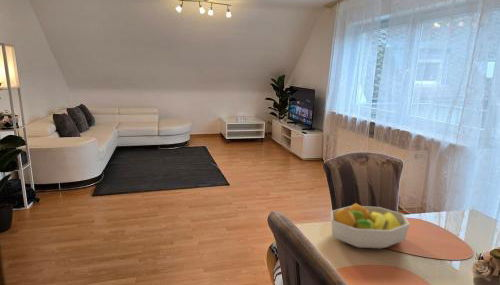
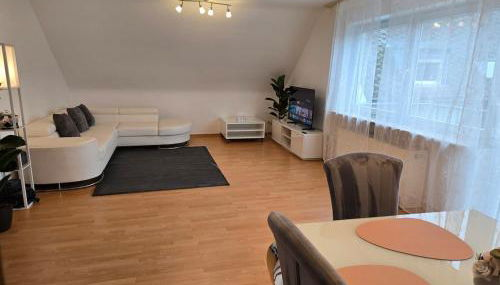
- fruit bowl [330,202,411,249]
